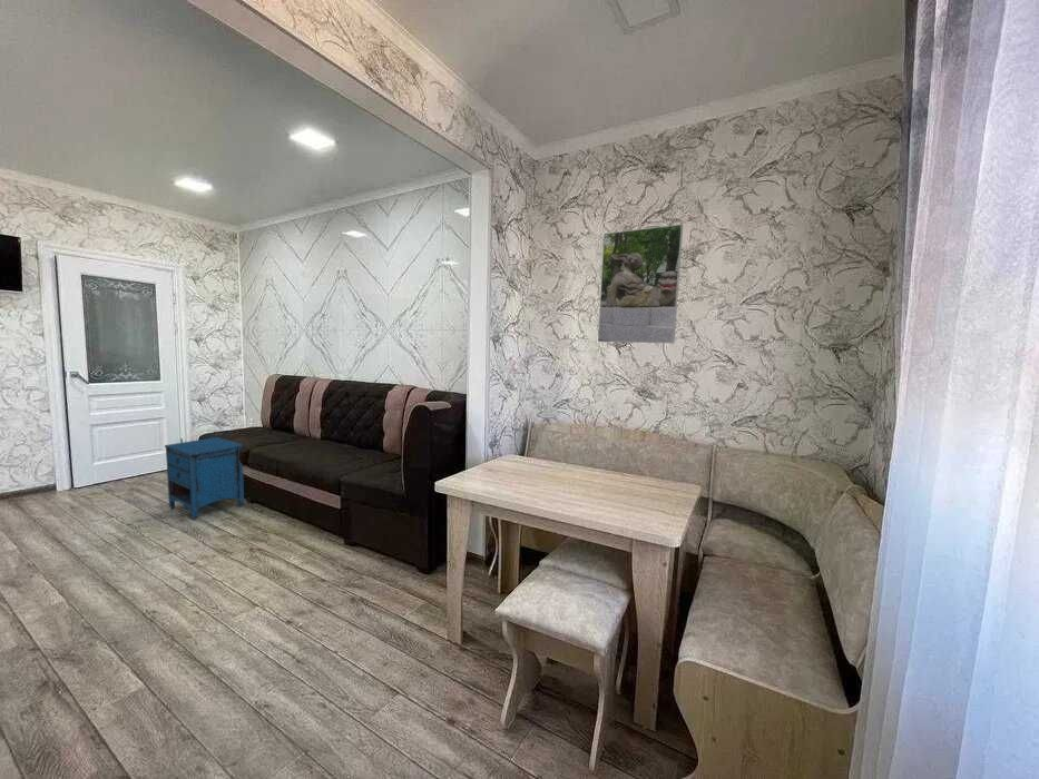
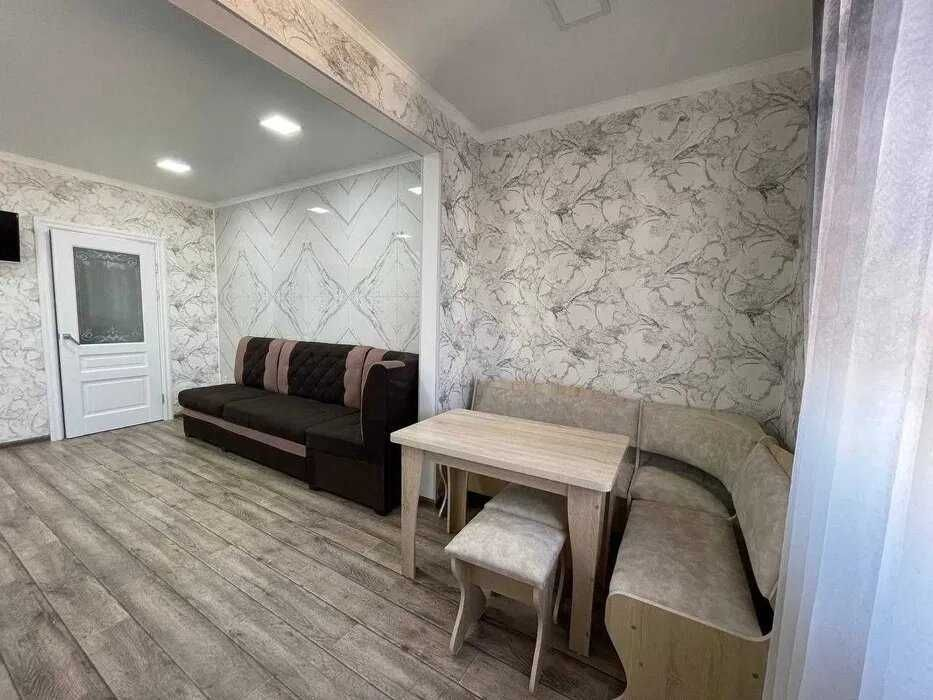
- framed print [597,223,684,345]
- nightstand [164,436,245,521]
